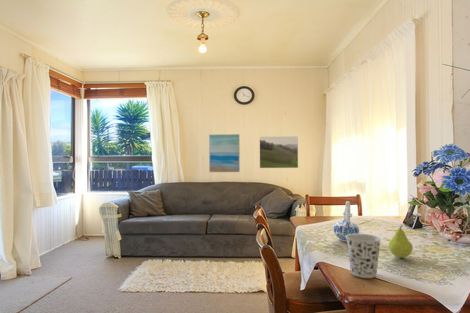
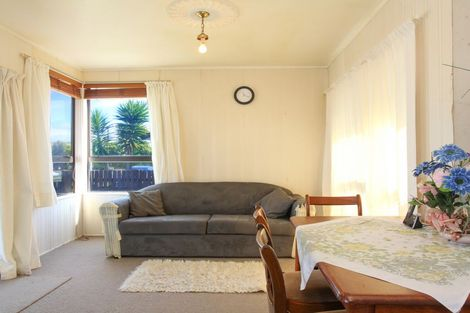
- fruit [387,224,414,259]
- ceramic pitcher [333,200,360,243]
- wall art [208,133,241,173]
- cup [346,233,382,279]
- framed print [258,135,299,169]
